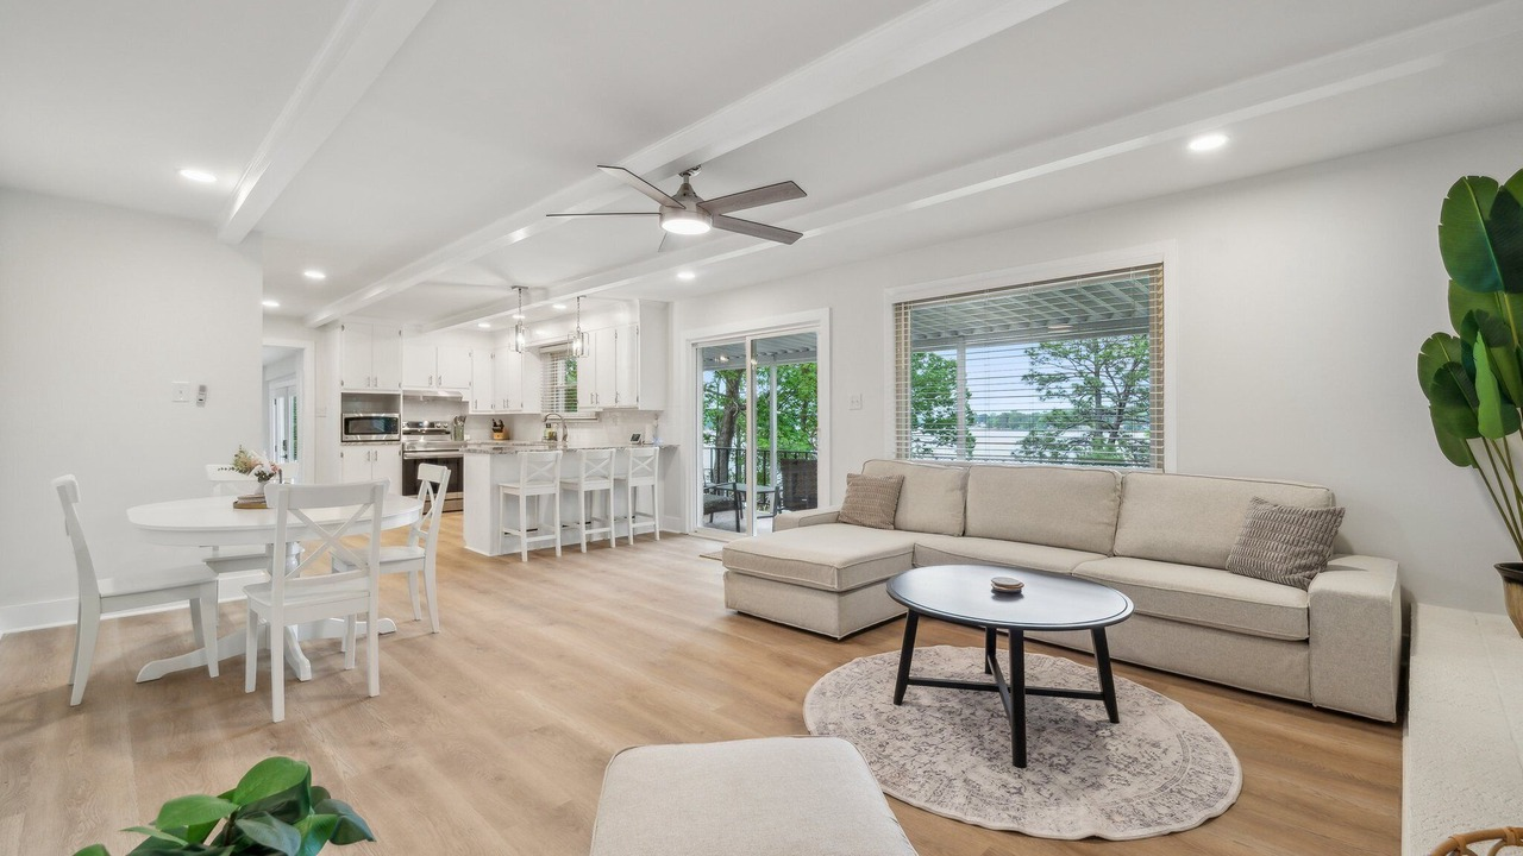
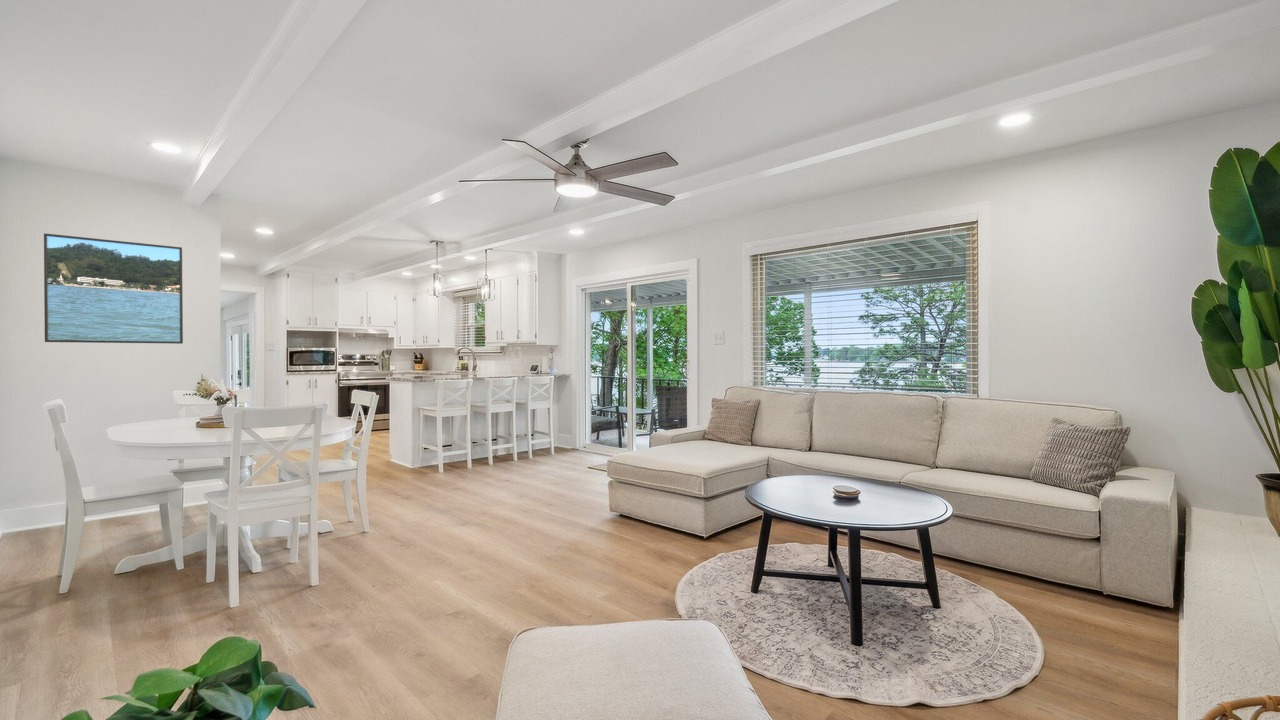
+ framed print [43,233,184,345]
